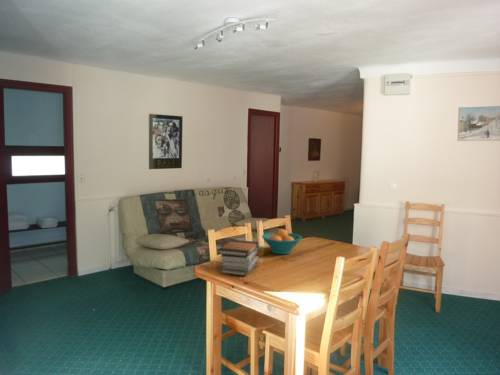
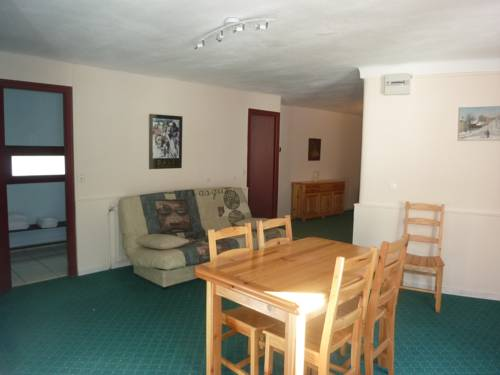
- fruit bowl [261,228,303,255]
- book stack [217,239,261,277]
